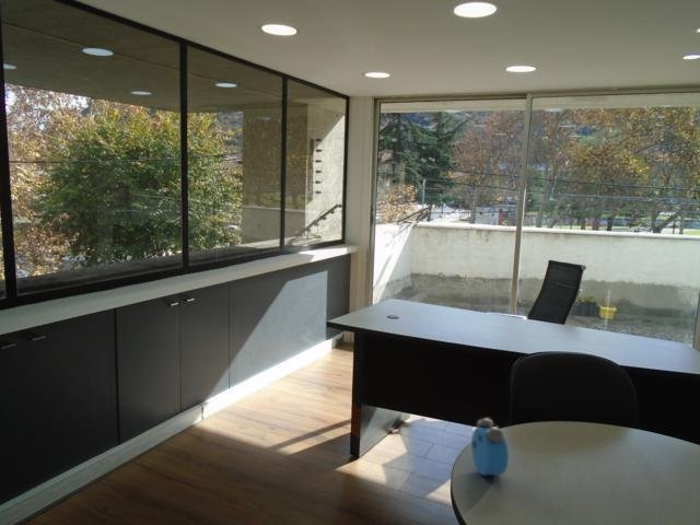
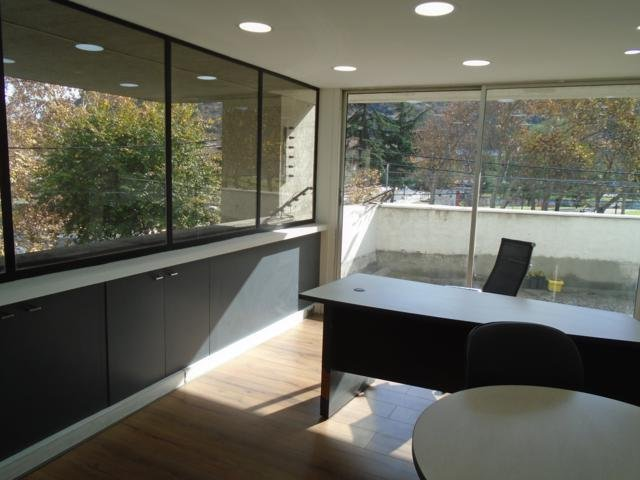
- alarm clock [470,417,510,479]
